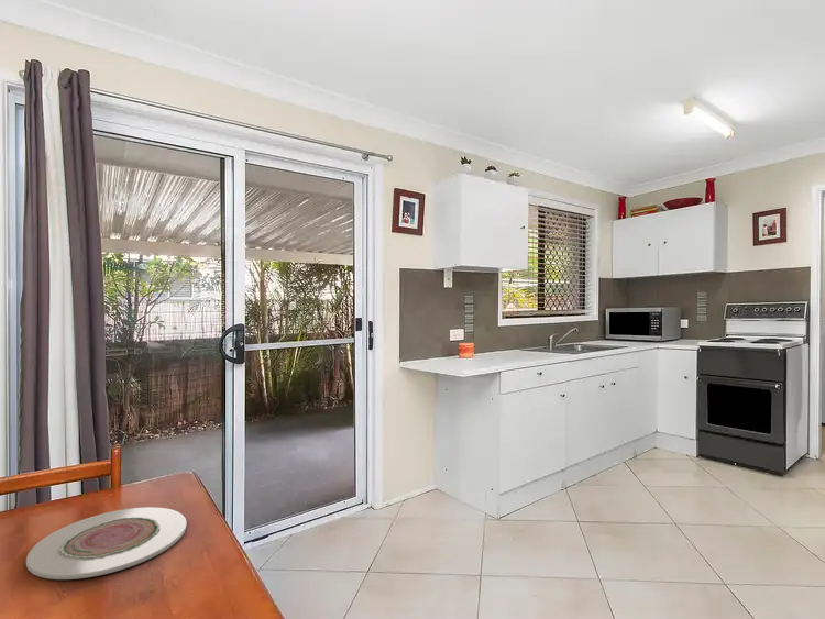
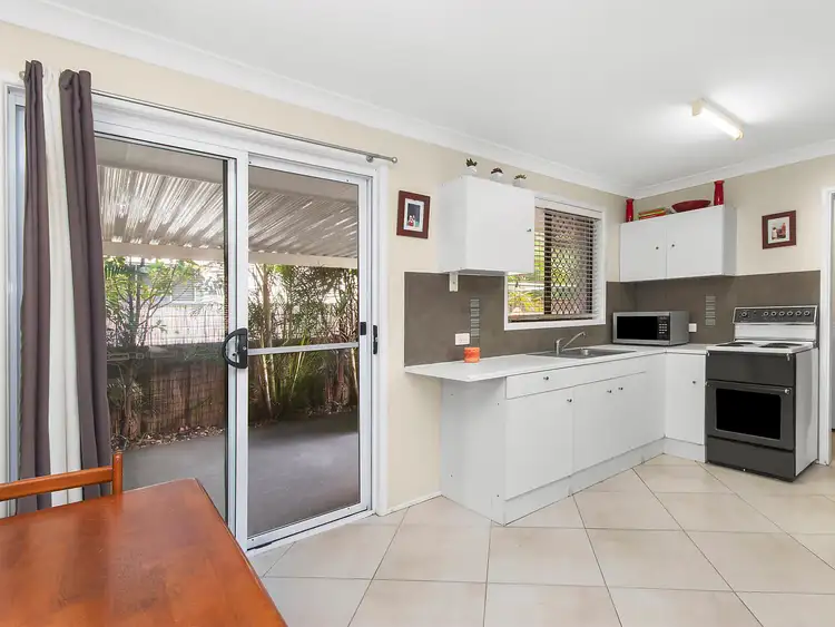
- plate [25,506,188,581]
